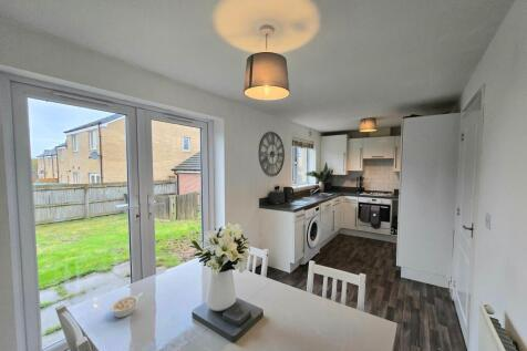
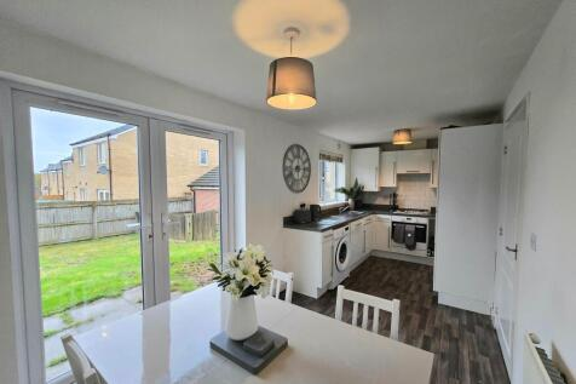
- legume [110,292,143,319]
